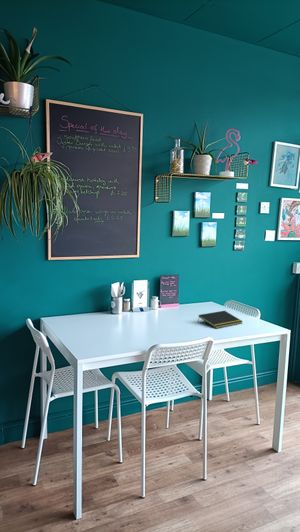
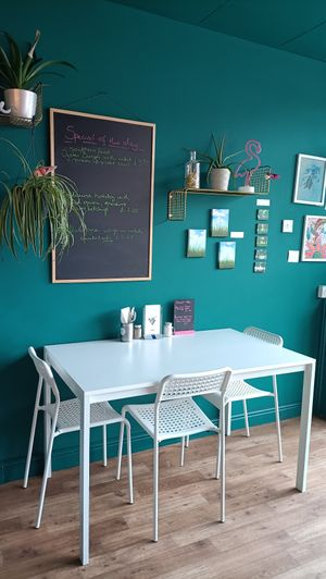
- notepad [197,310,244,329]
